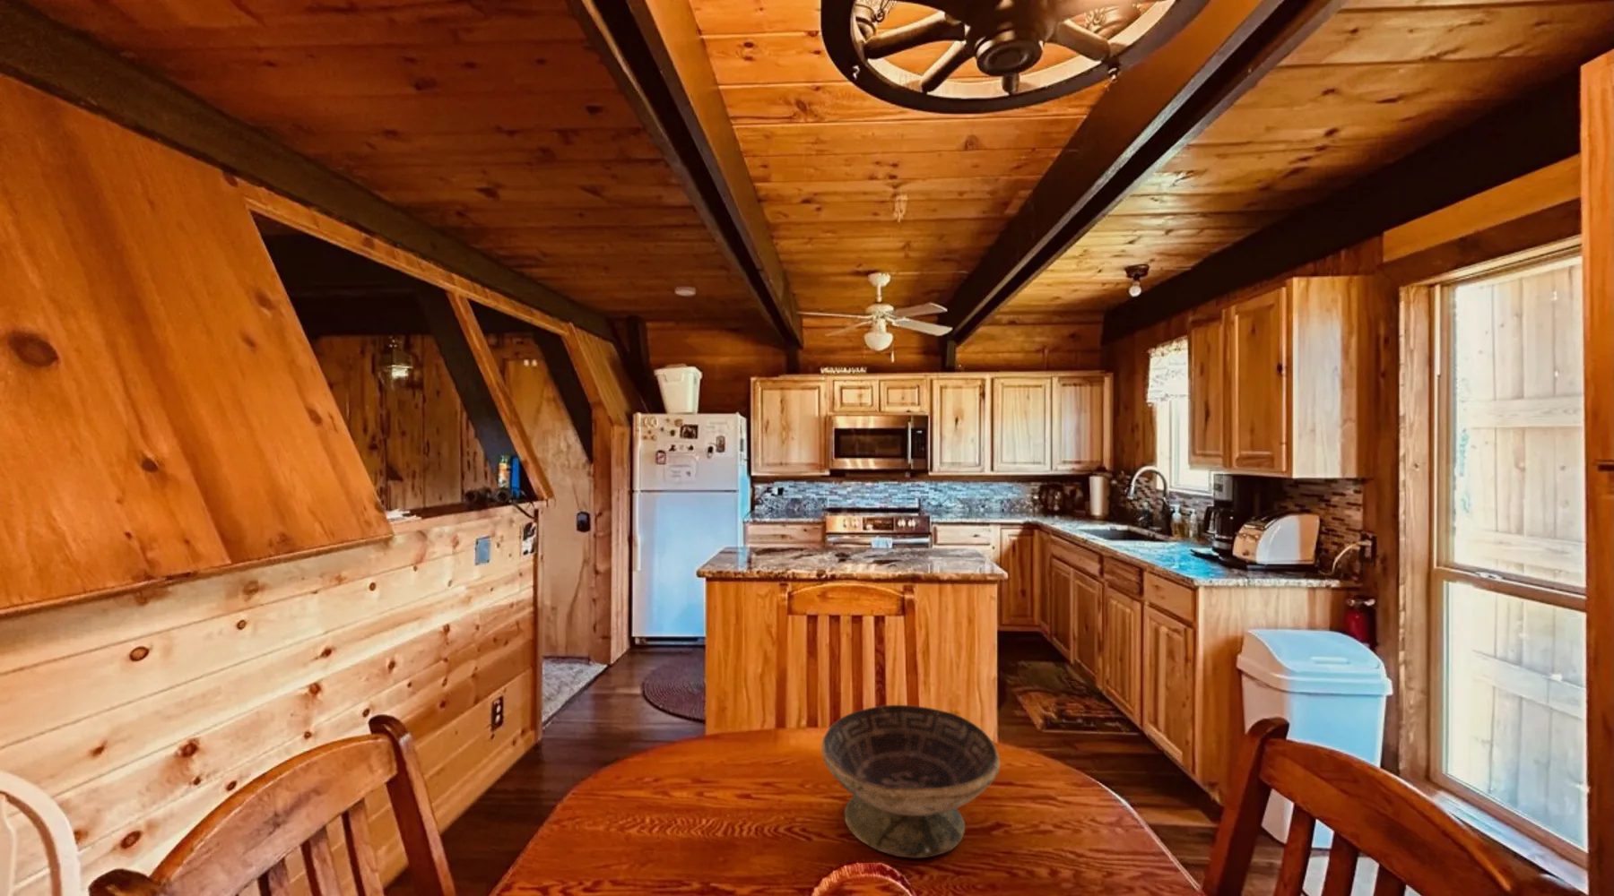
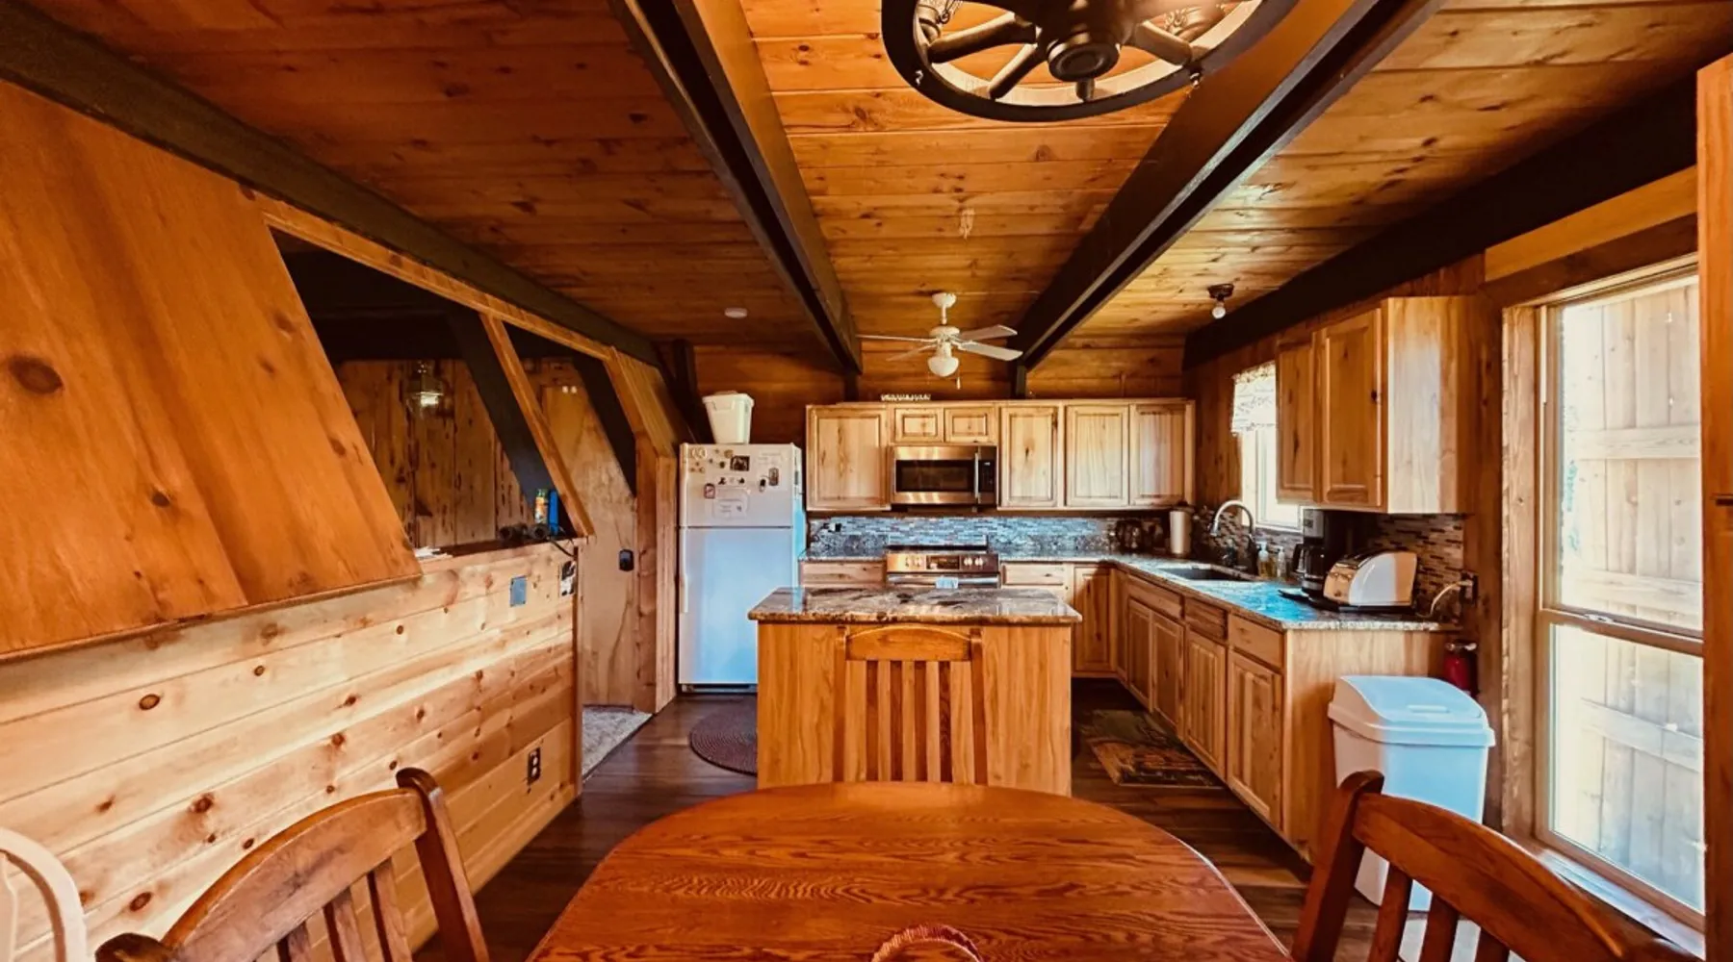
- decorative bowl [820,704,1000,860]
